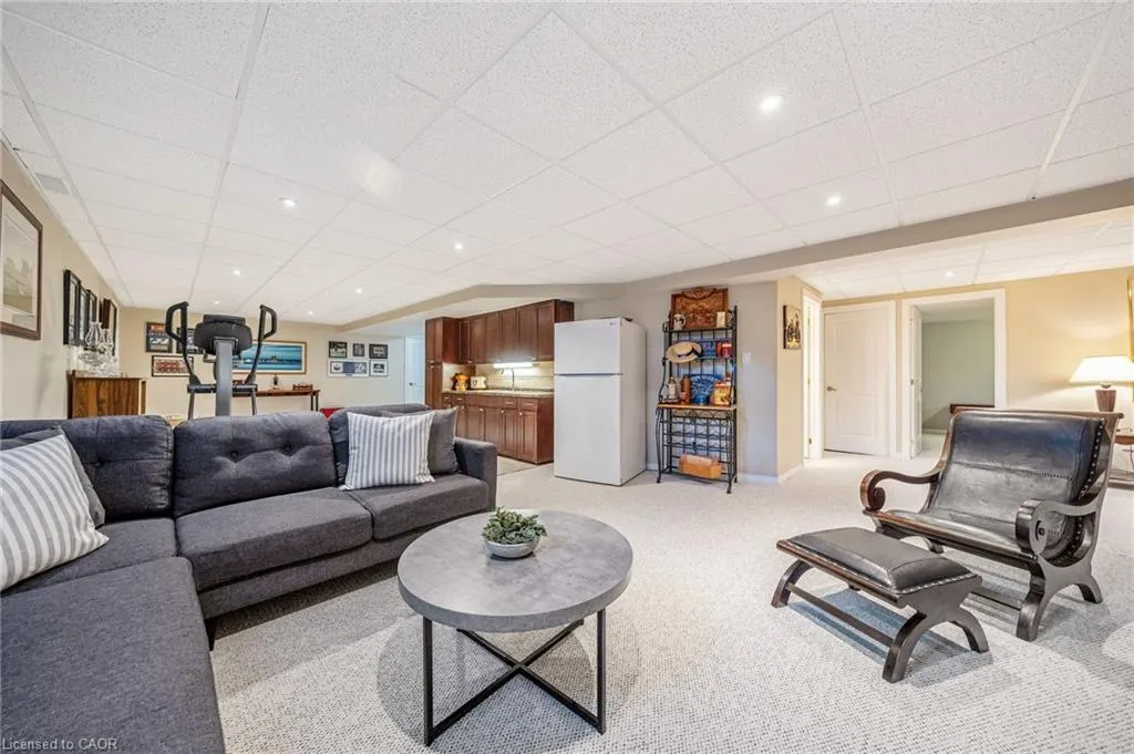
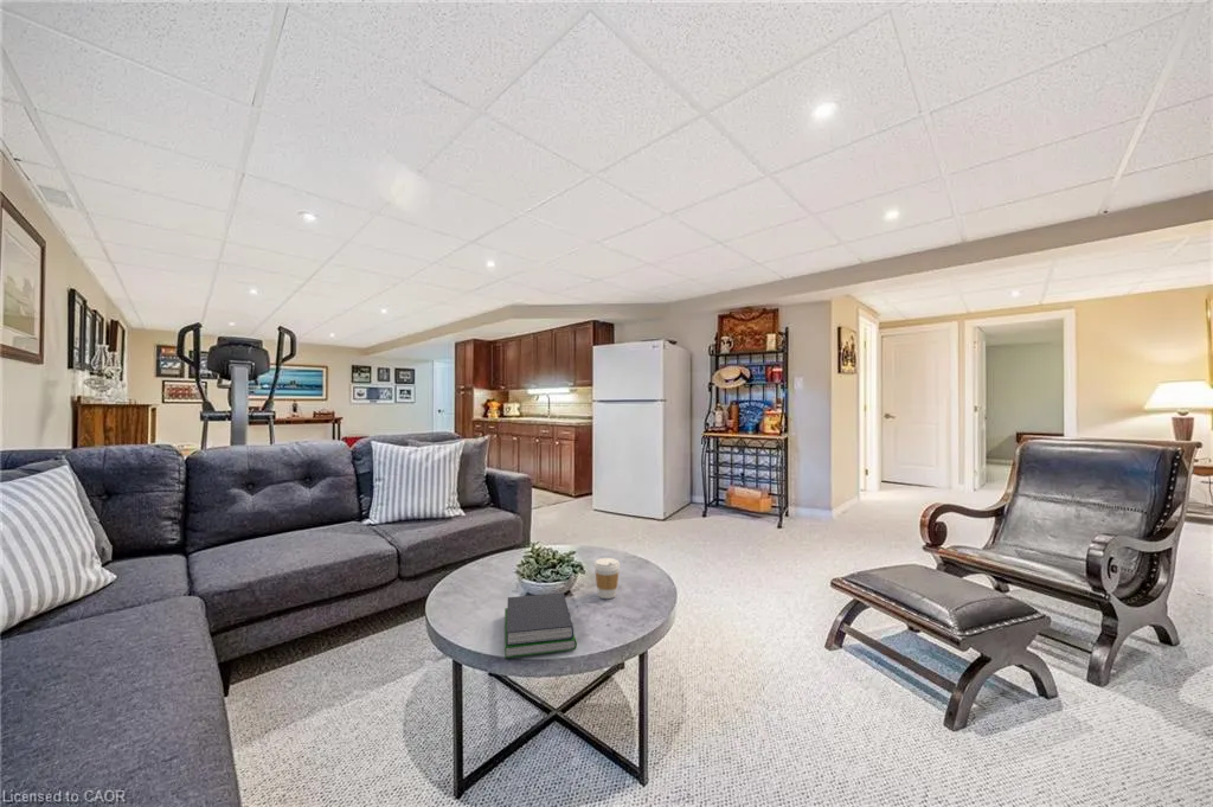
+ coffee cup [593,557,621,600]
+ book [503,591,578,659]
